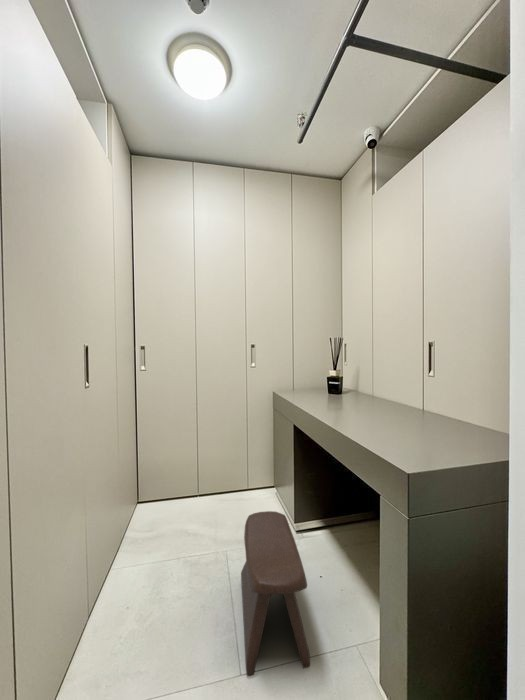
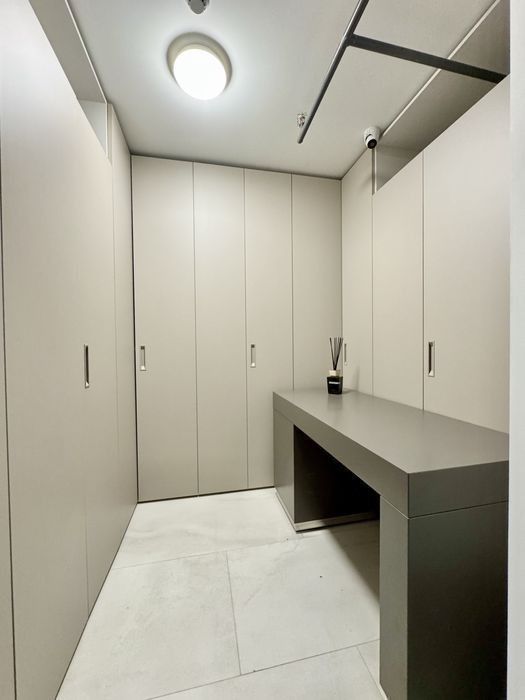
- stool [240,510,311,677]
